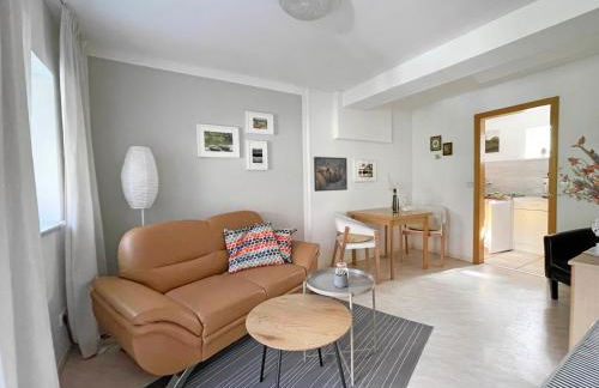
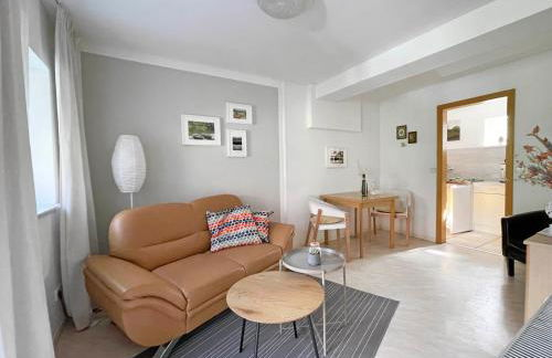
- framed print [313,156,349,193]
